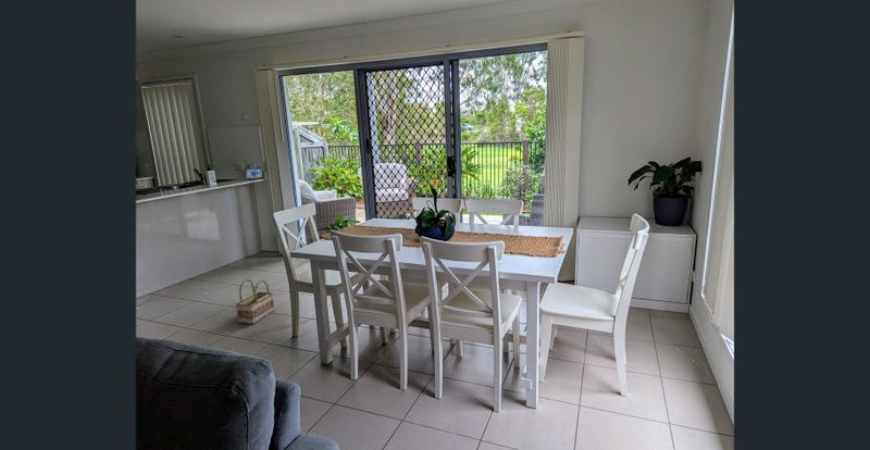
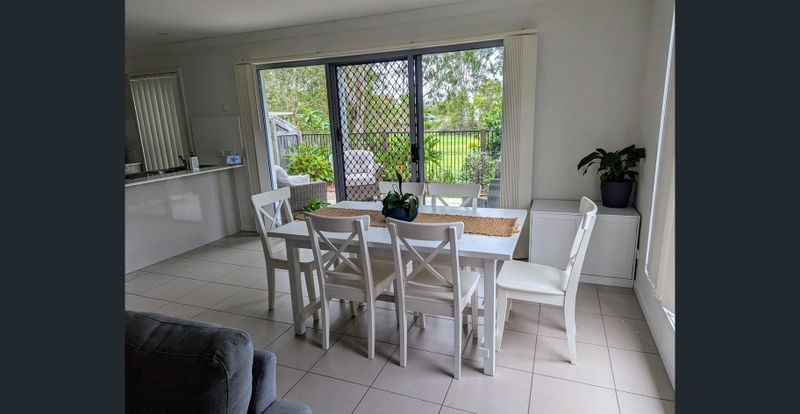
- basket [234,278,275,325]
